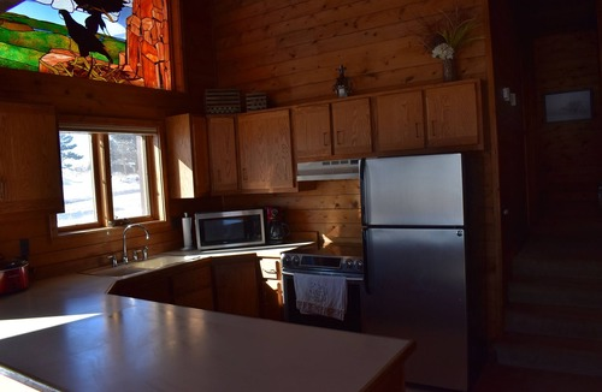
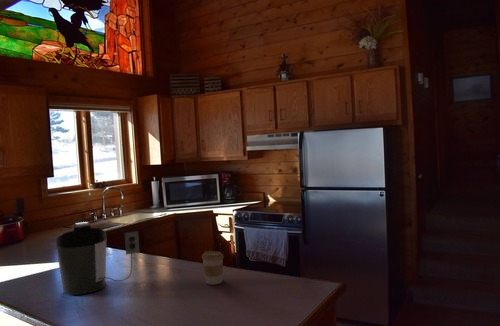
+ coffee maker [55,221,141,296]
+ coffee cup [201,250,225,286]
